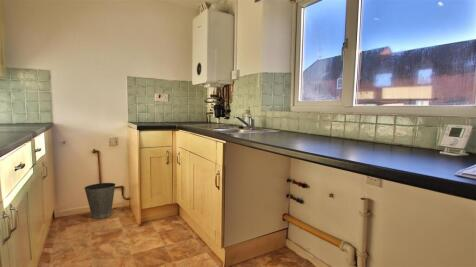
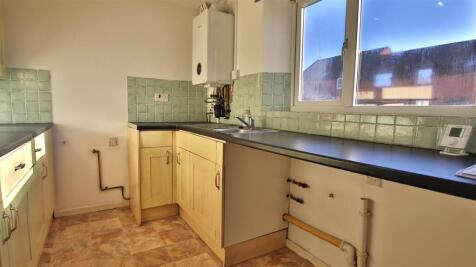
- waste basket [83,182,116,220]
